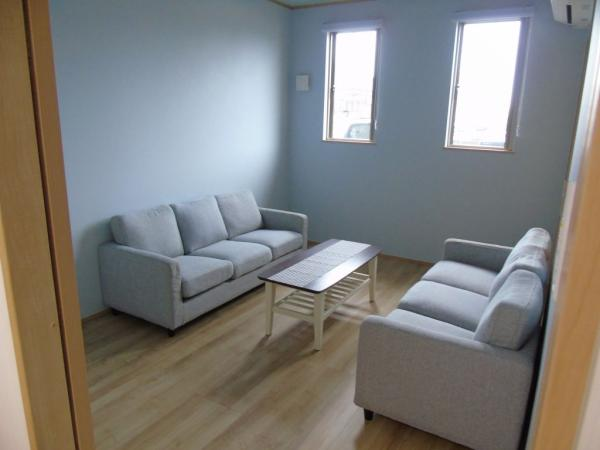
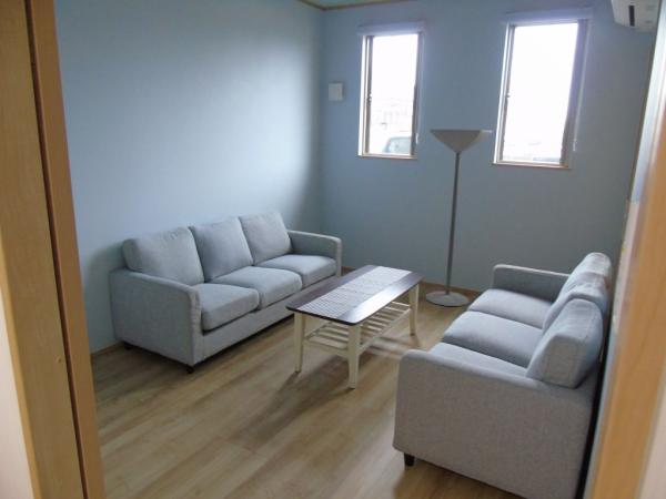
+ floor lamp [424,129,494,307]
